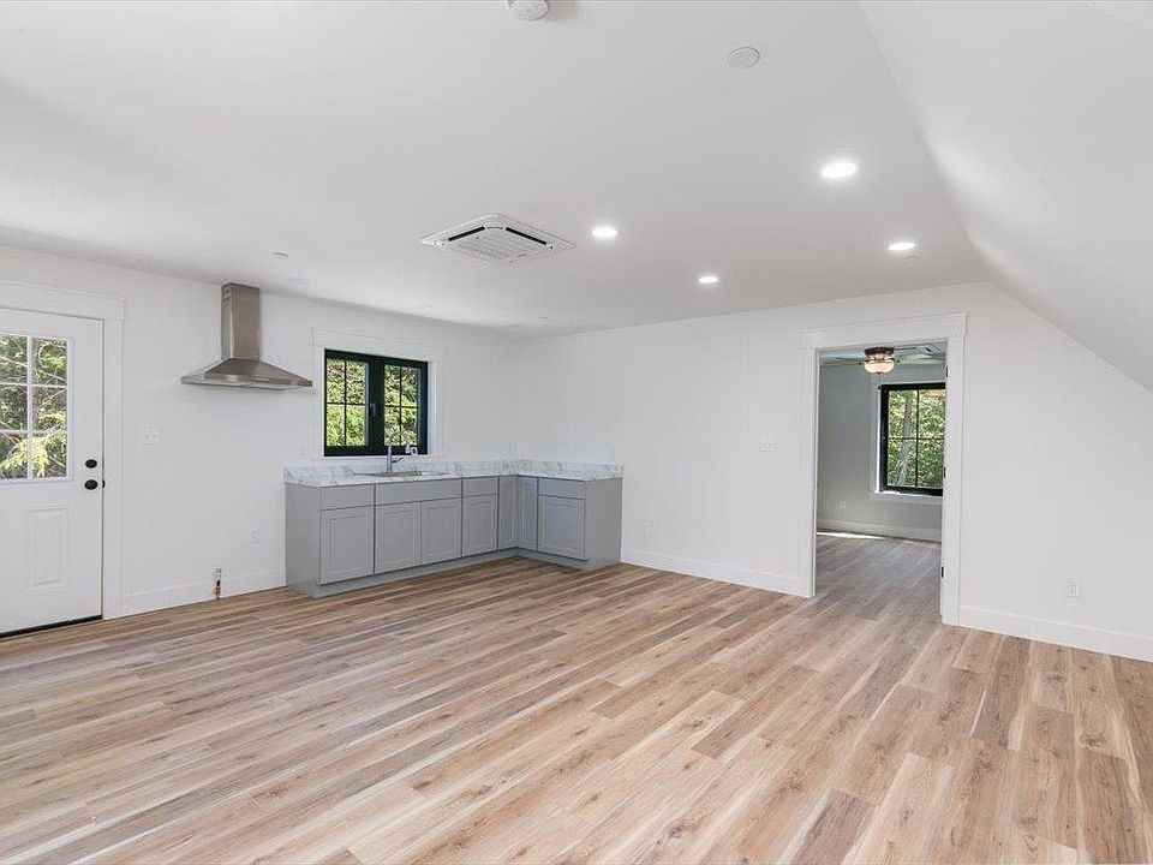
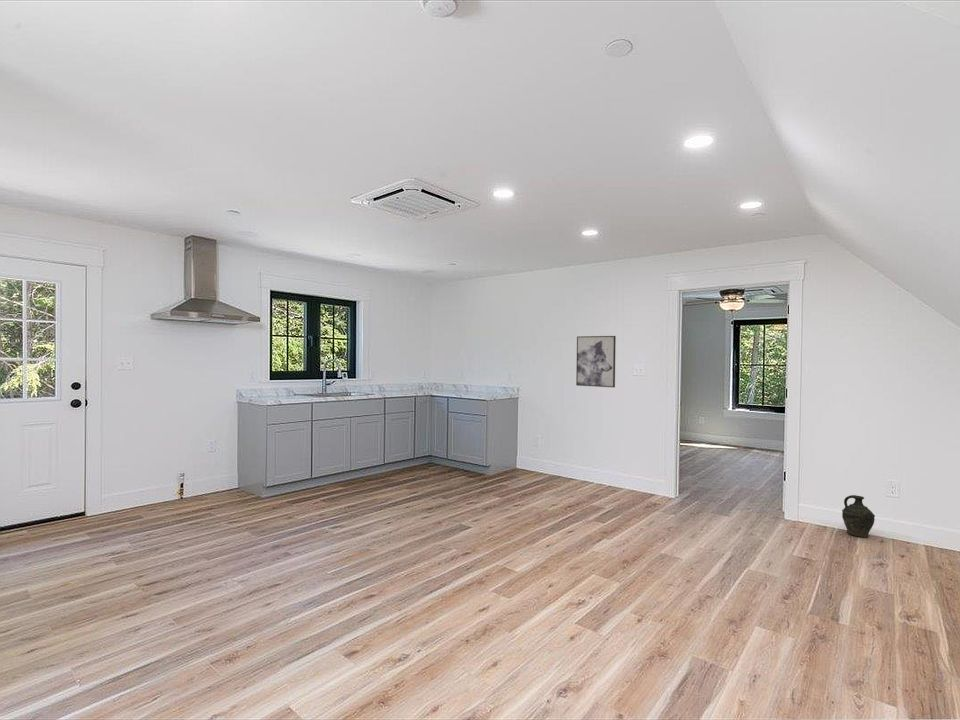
+ ceramic jug [841,494,876,538]
+ wall art [575,335,617,388]
